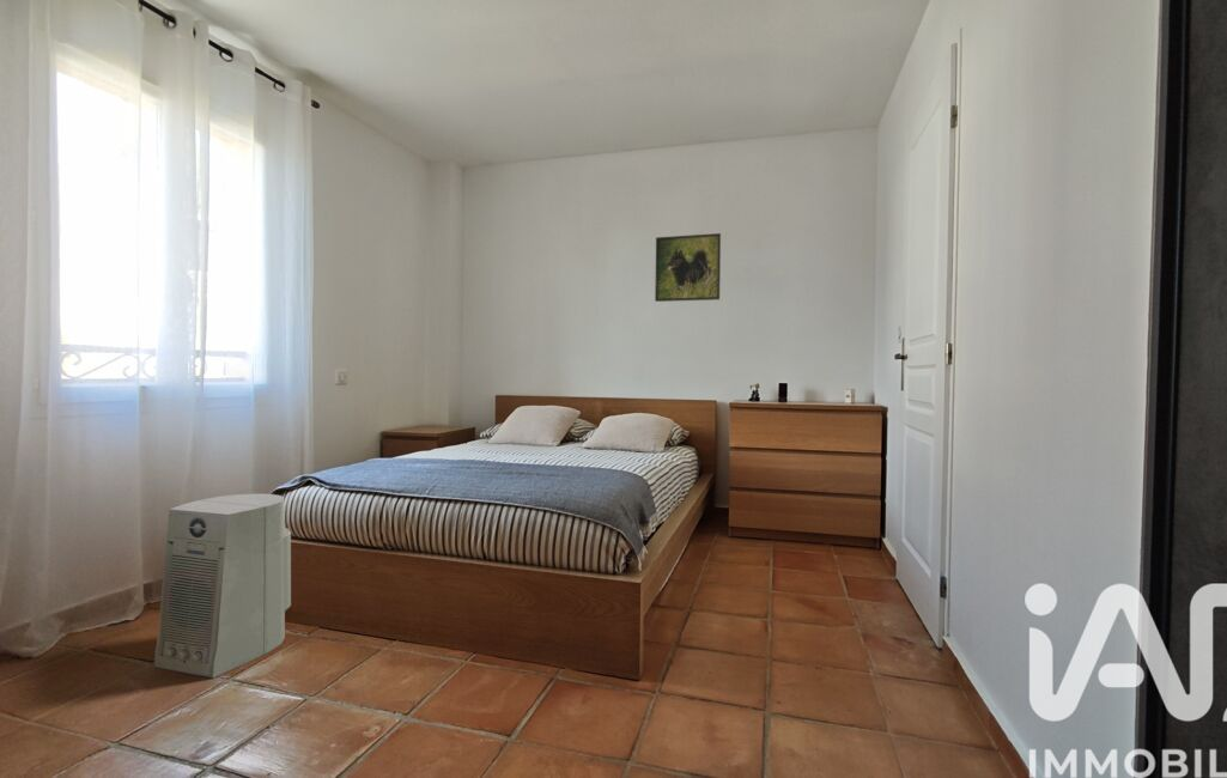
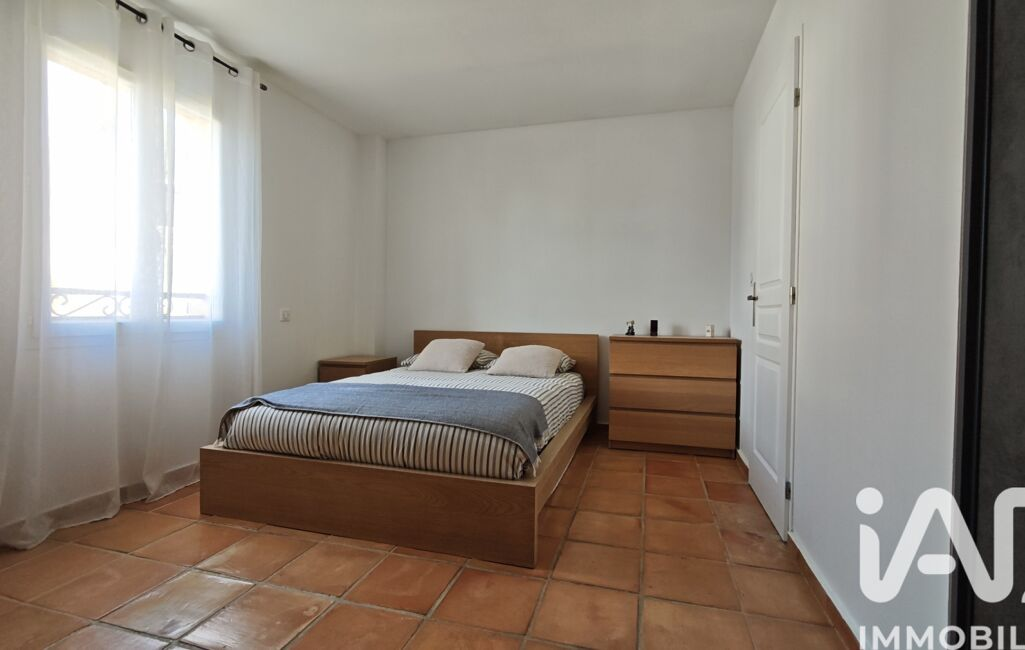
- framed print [654,232,722,303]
- fan [153,492,292,679]
